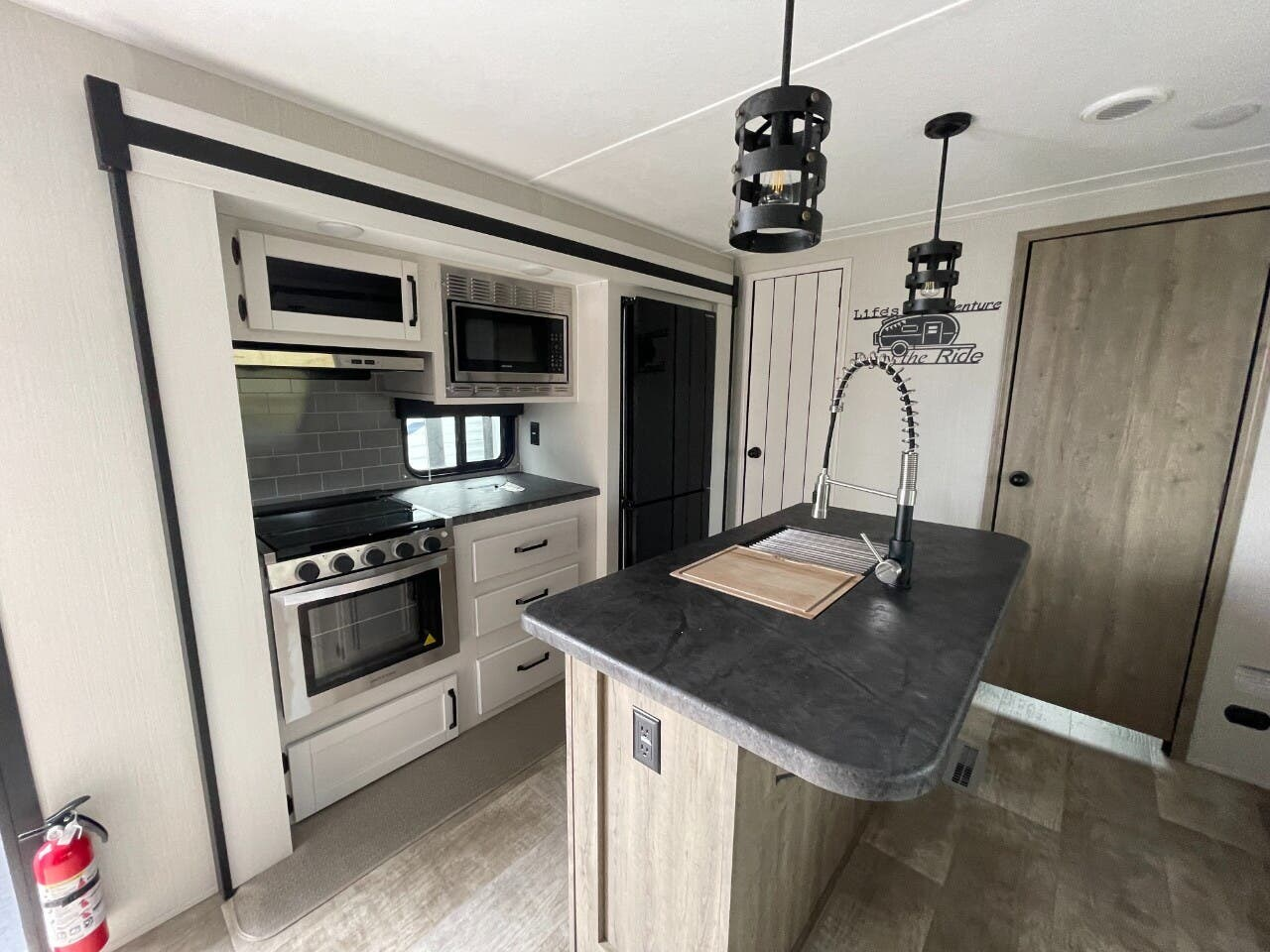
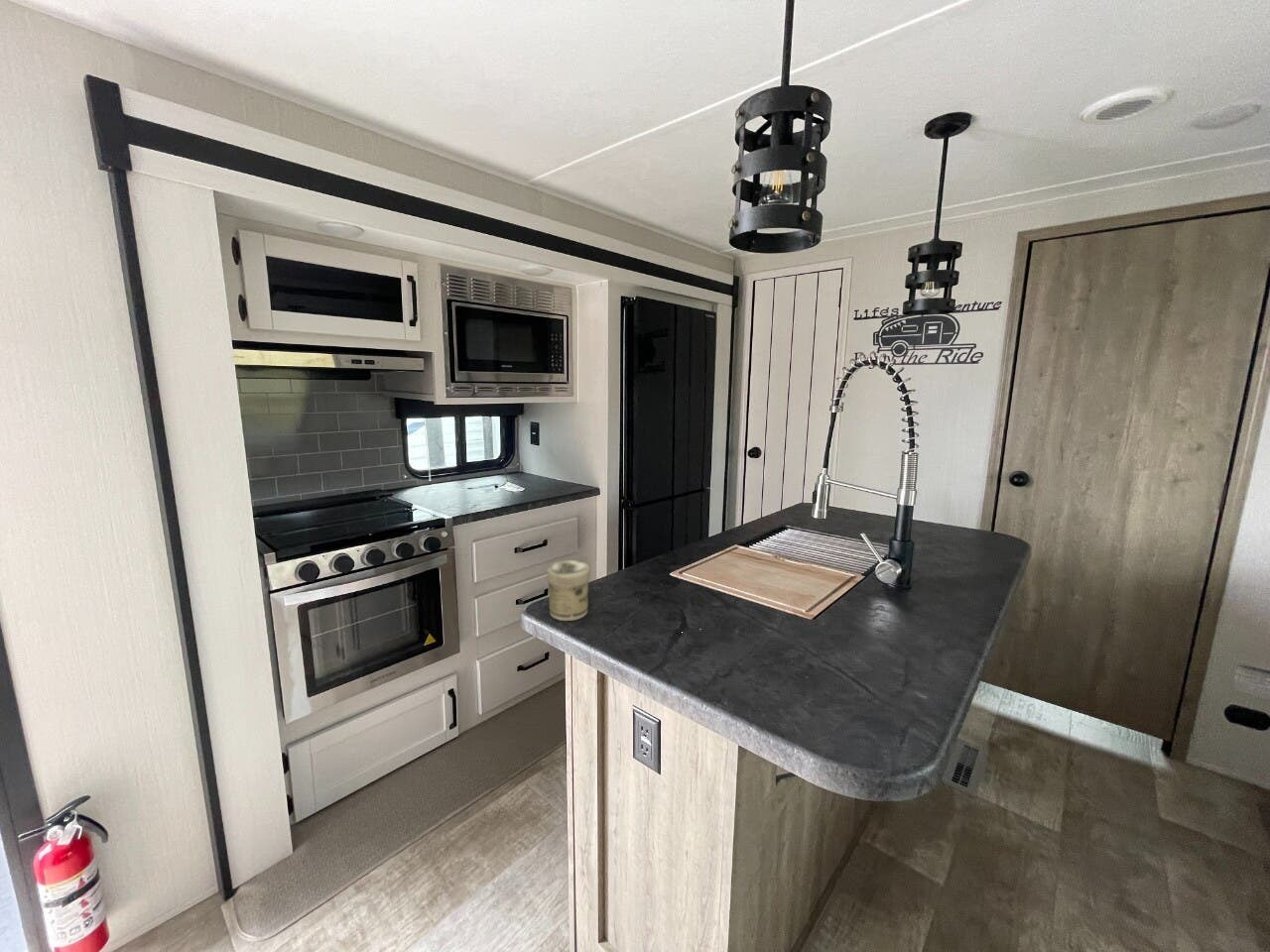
+ jar [546,559,591,622]
